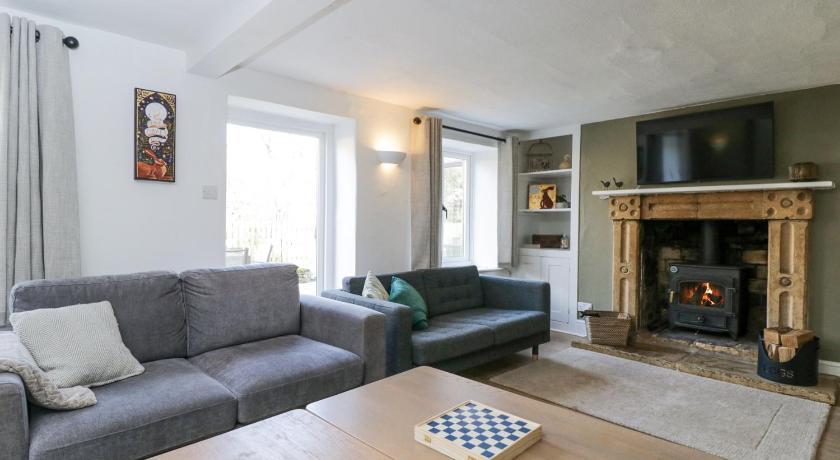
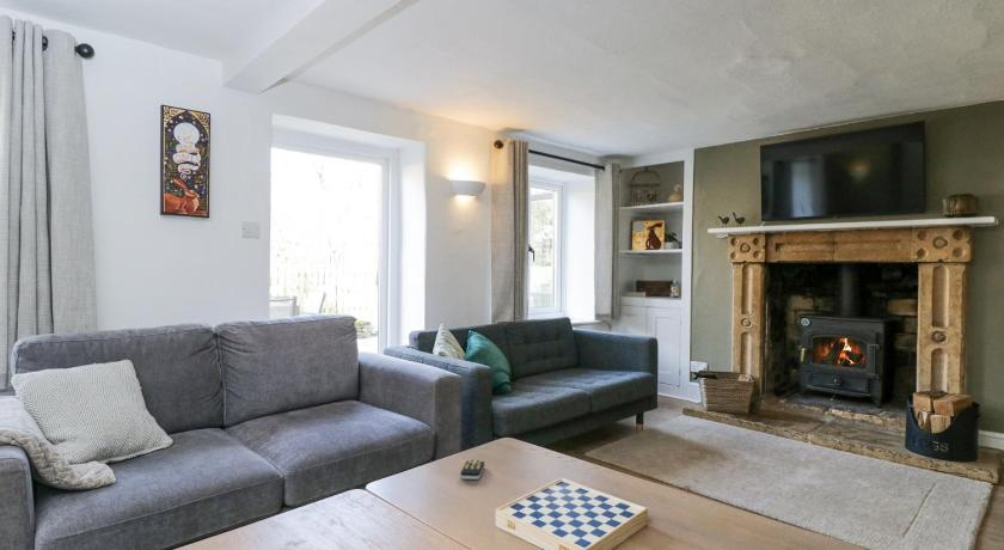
+ remote control [459,459,485,481]
